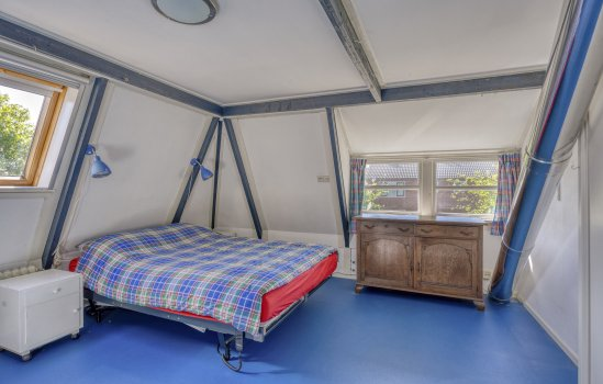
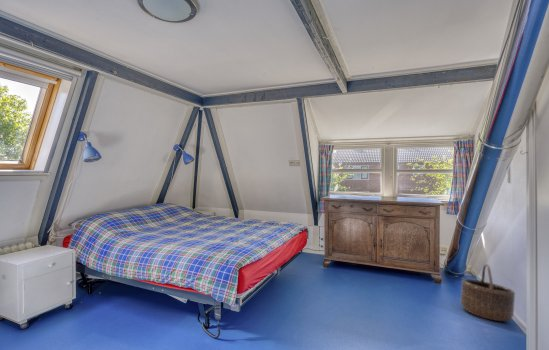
+ basket [459,263,516,322]
